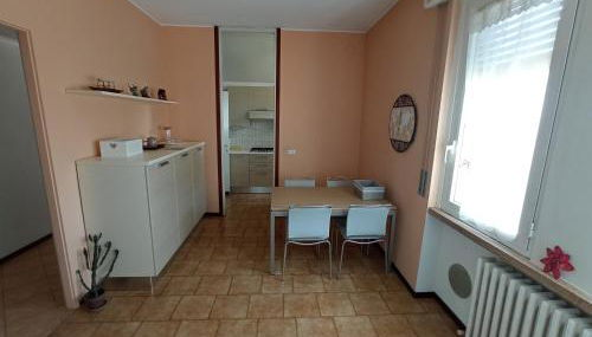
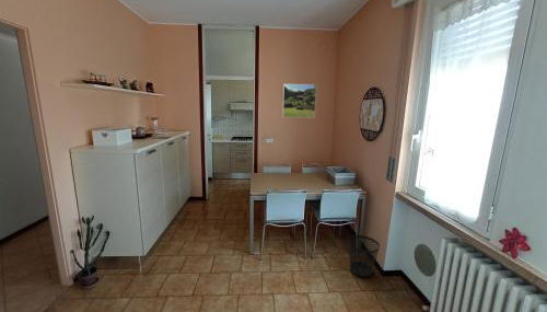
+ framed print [282,83,317,119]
+ wastebasket [347,234,381,278]
